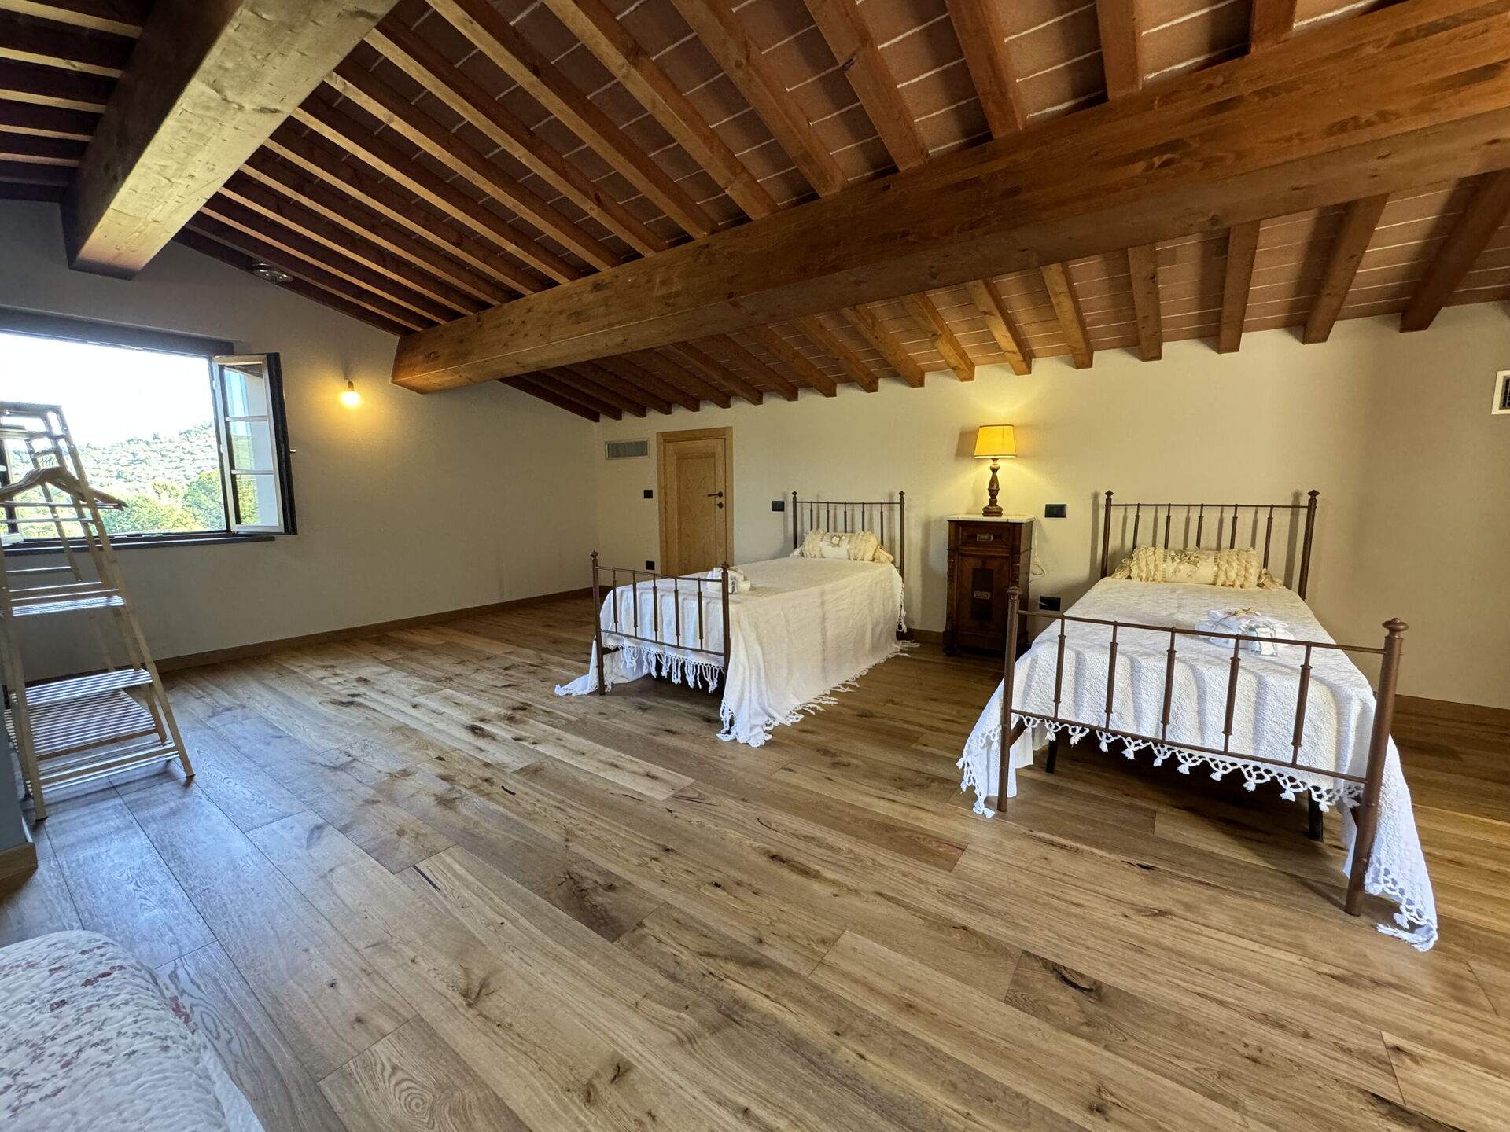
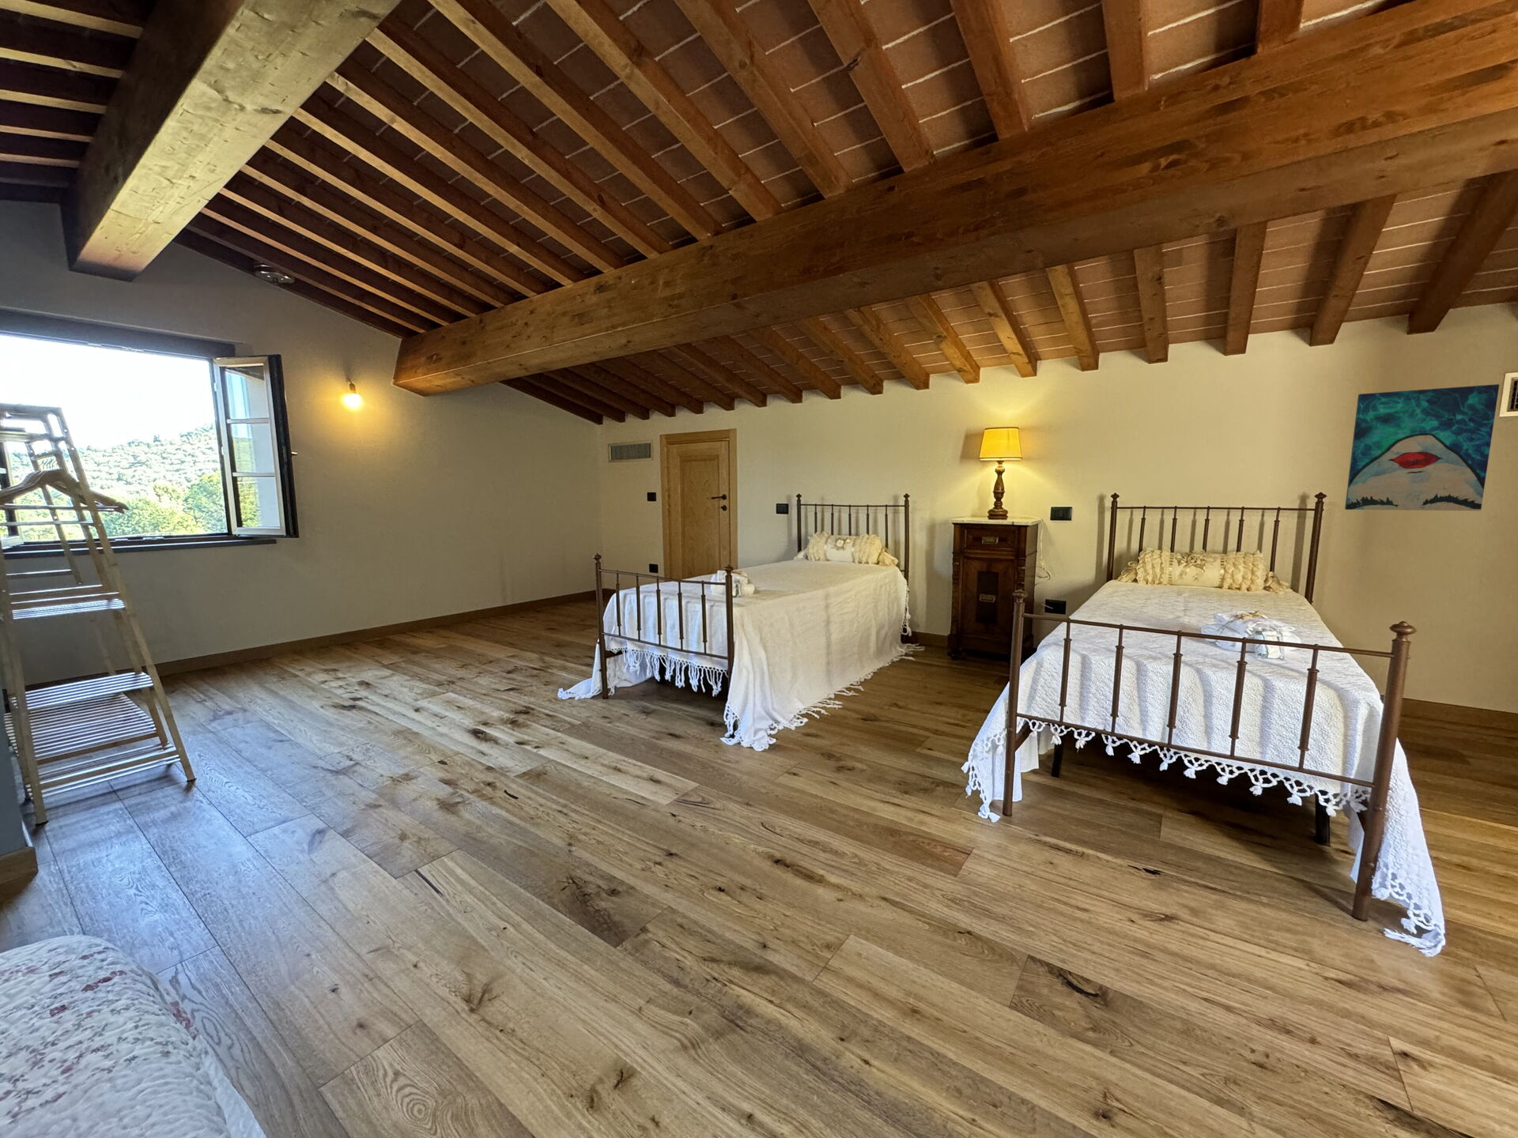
+ wall art [1343,384,1500,512]
